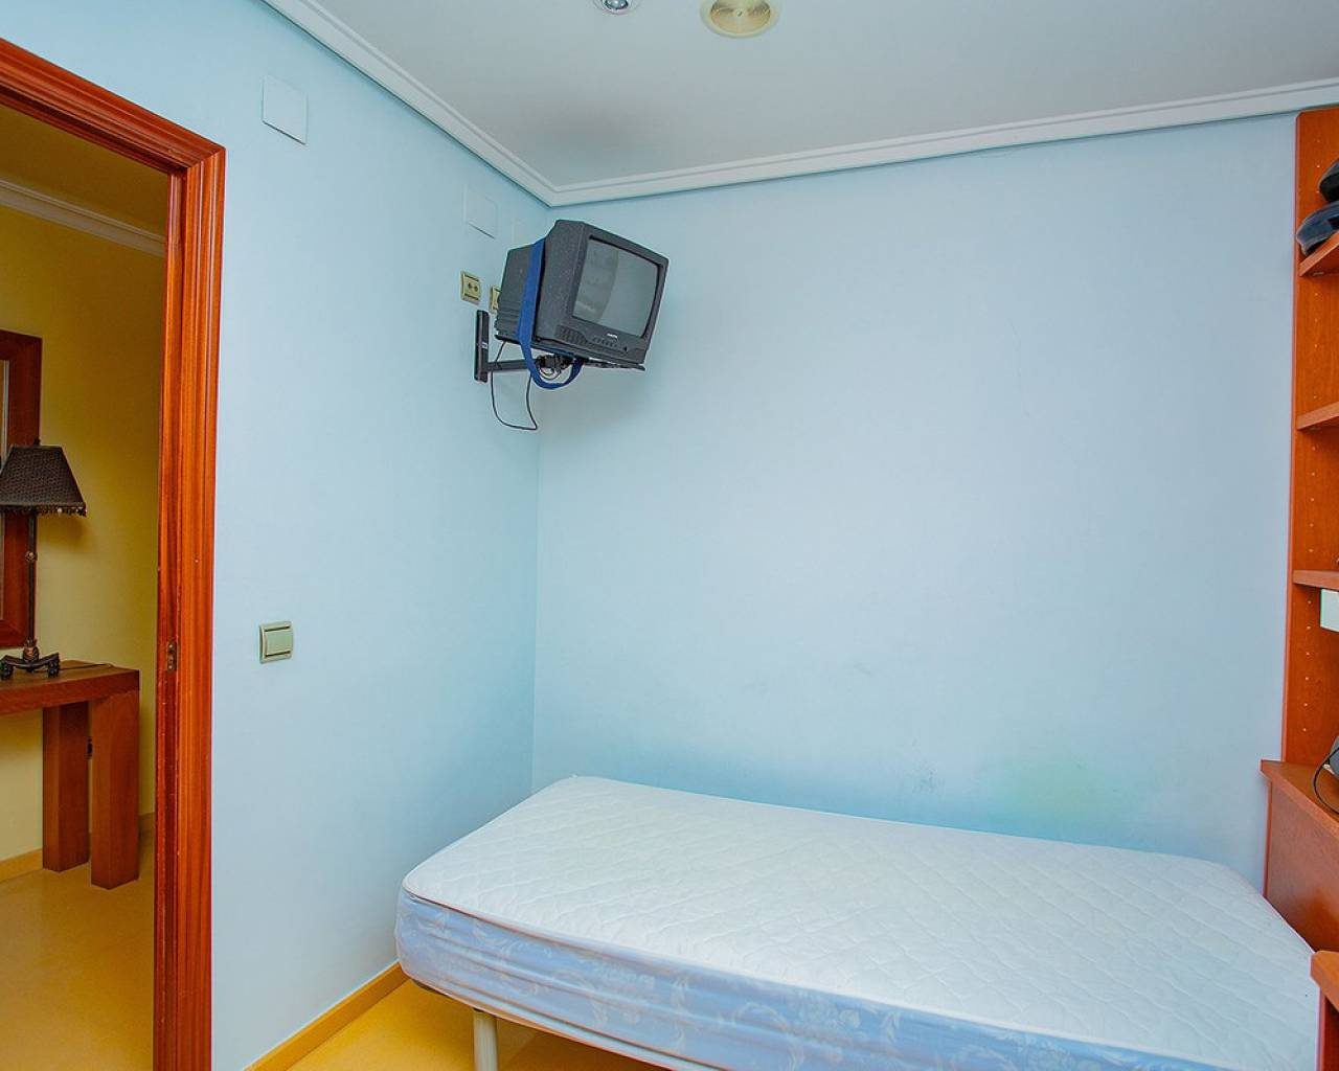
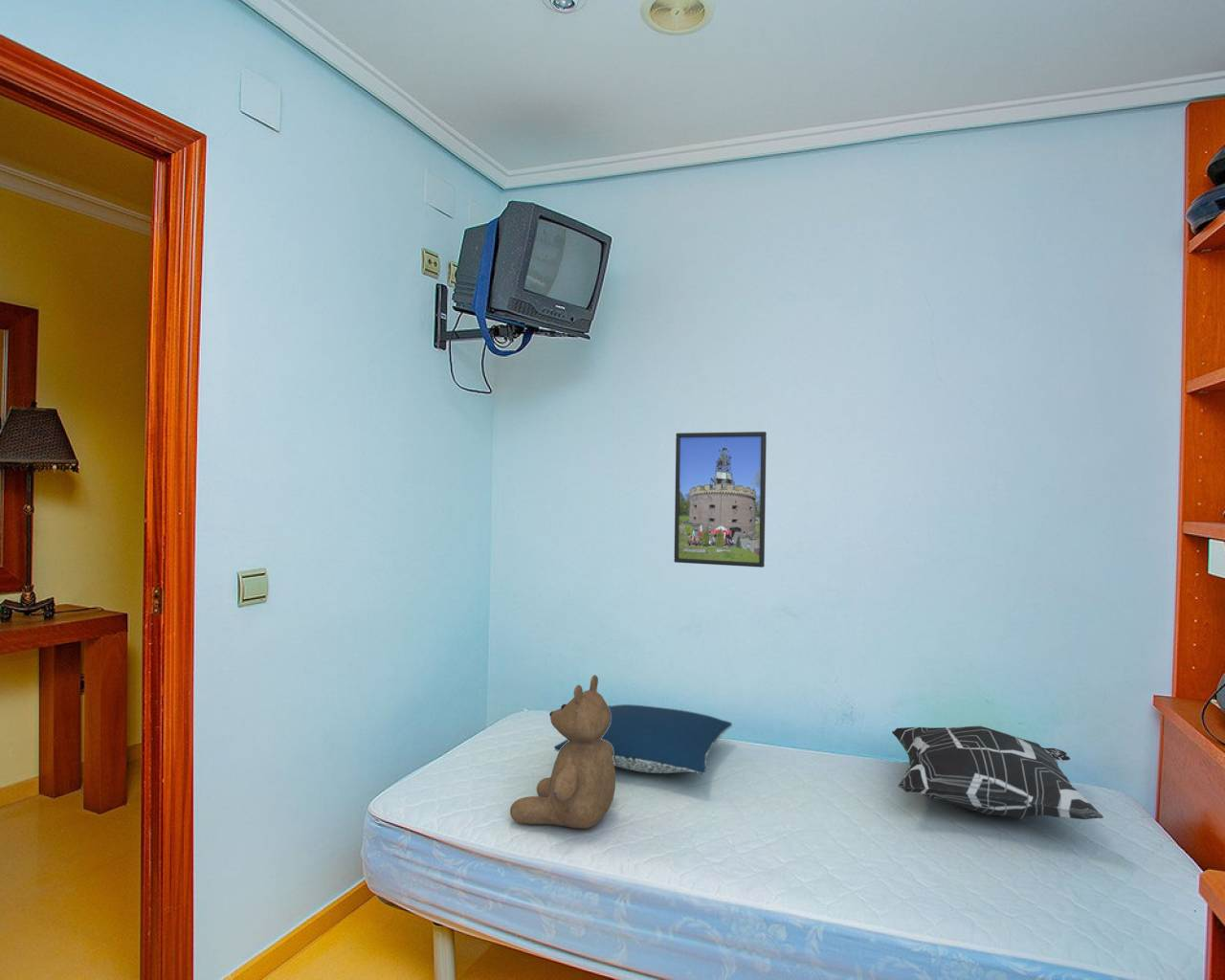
+ teddy bear [509,674,616,830]
+ decorative pillow [891,724,1104,820]
+ pillow [553,703,733,775]
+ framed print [673,431,768,568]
